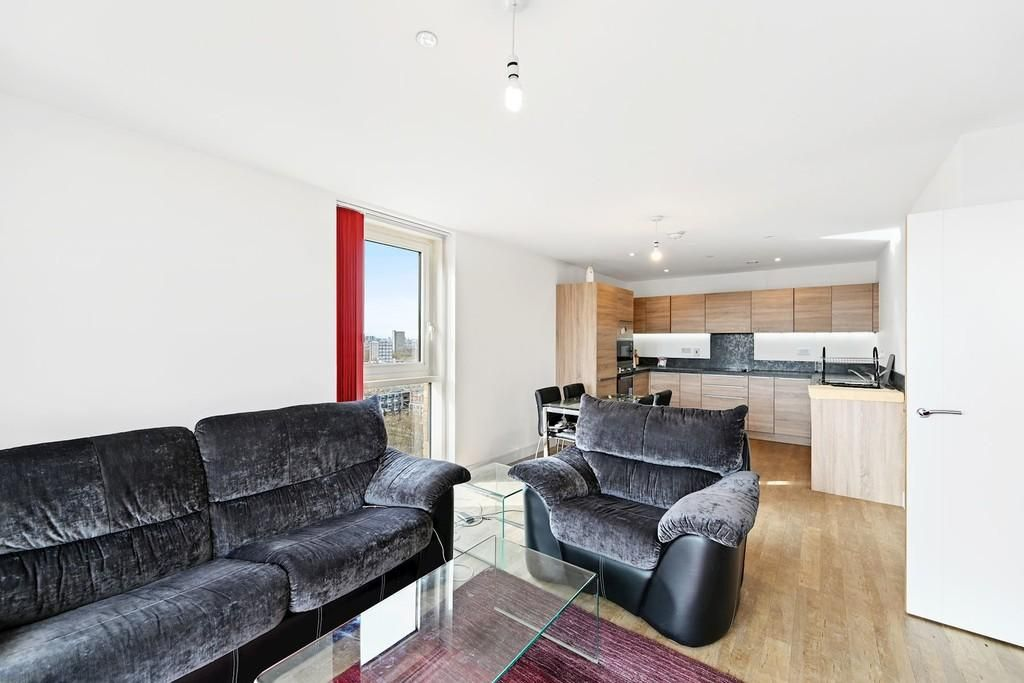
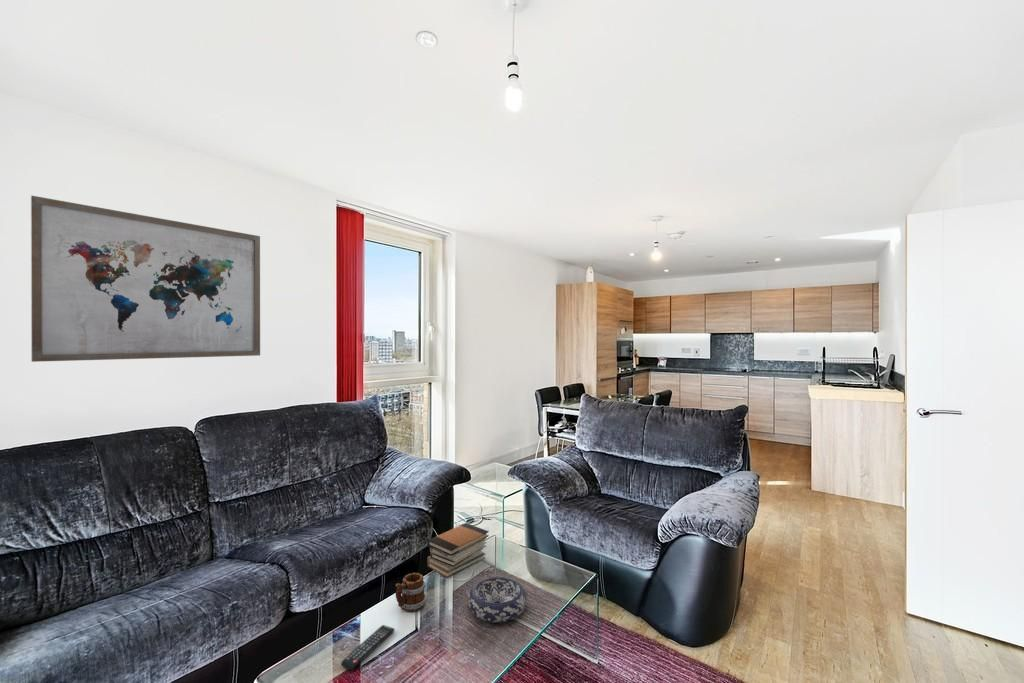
+ book stack [426,522,490,578]
+ decorative bowl [467,576,527,624]
+ remote control [340,624,396,671]
+ wall art [30,194,261,363]
+ mug [394,572,428,613]
